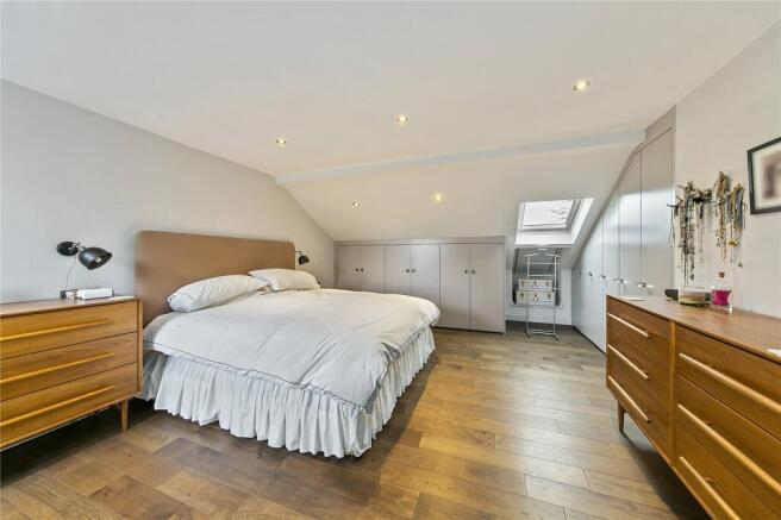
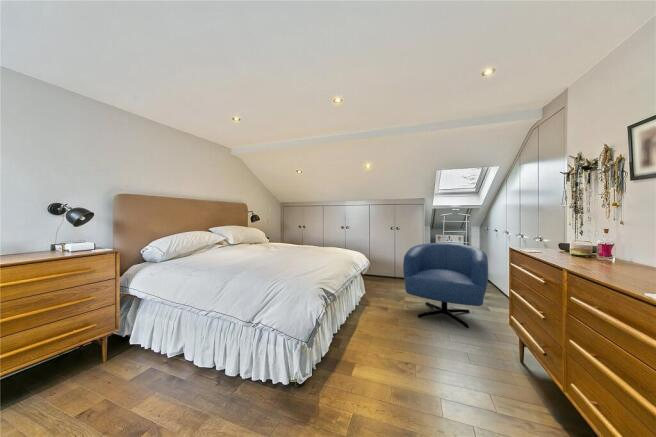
+ armchair [402,242,489,329]
